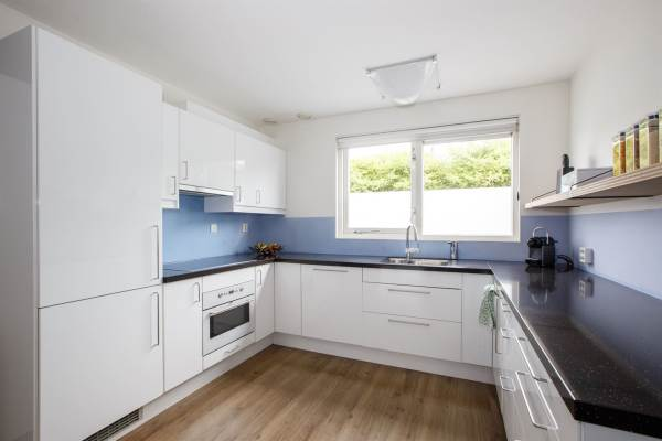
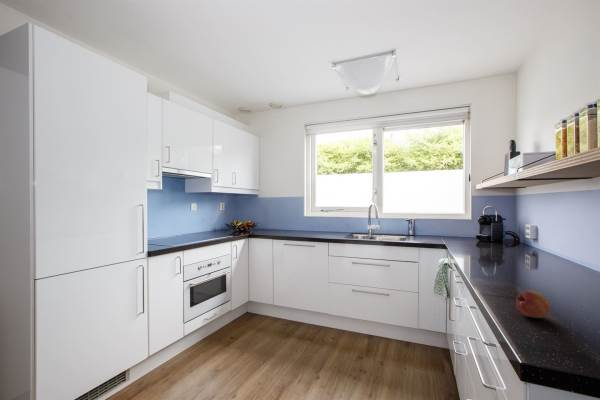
+ fruit [515,289,551,319]
